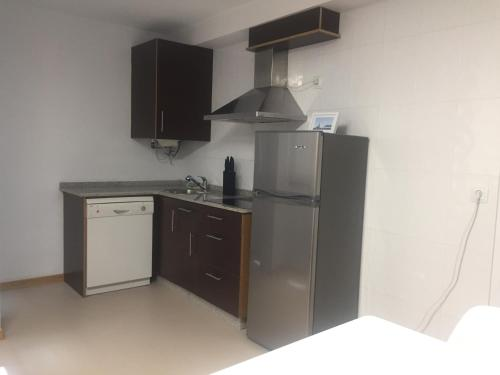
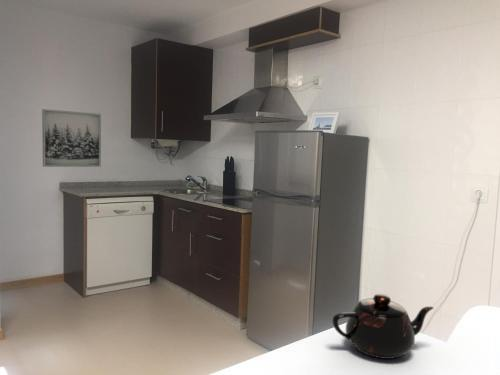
+ teapot [331,293,435,360]
+ wall art [41,108,102,168]
